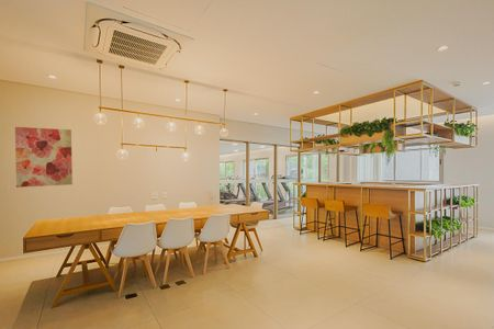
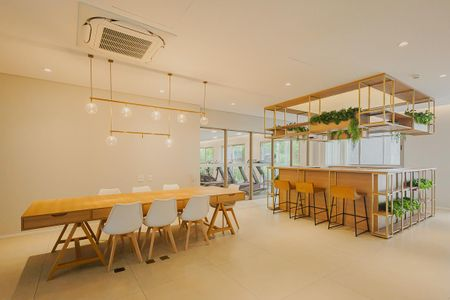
- wall art [14,126,74,189]
